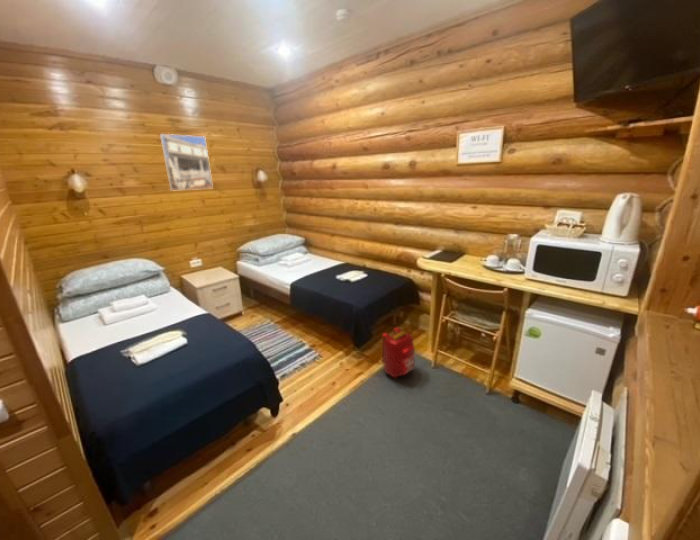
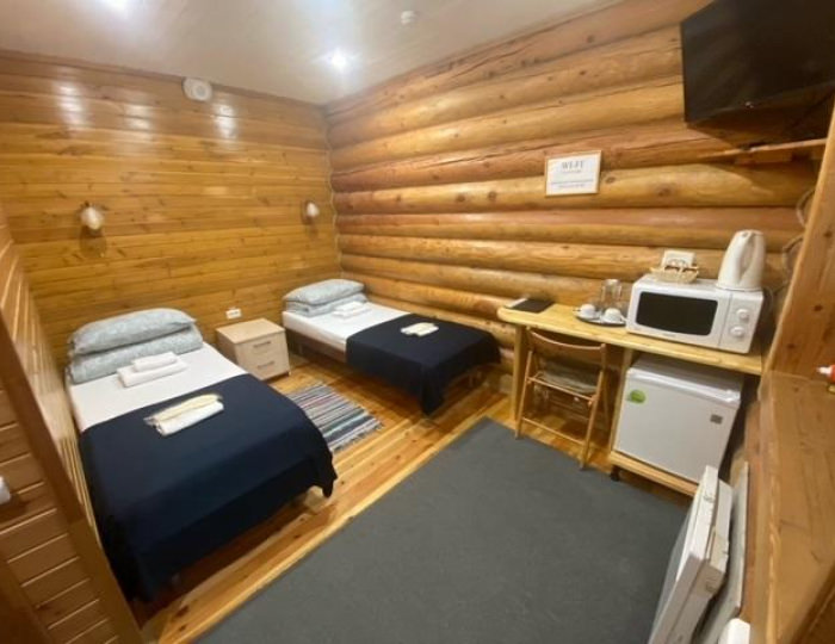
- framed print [159,133,214,192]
- backpack [381,326,416,379]
